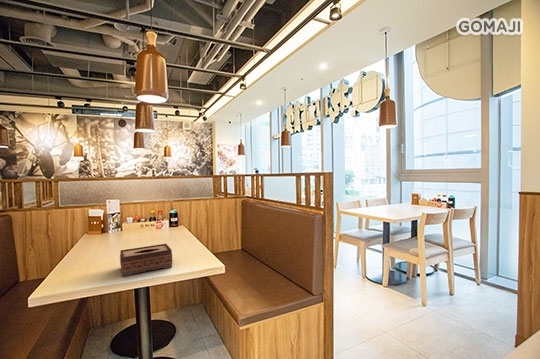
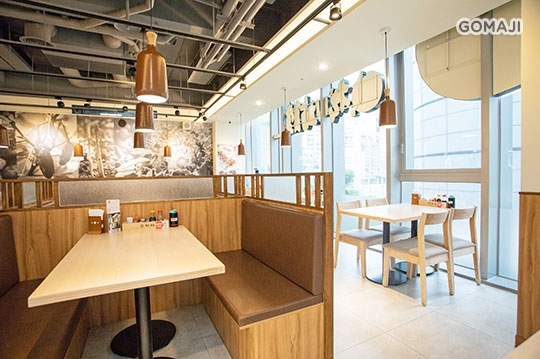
- tissue box [119,243,173,278]
